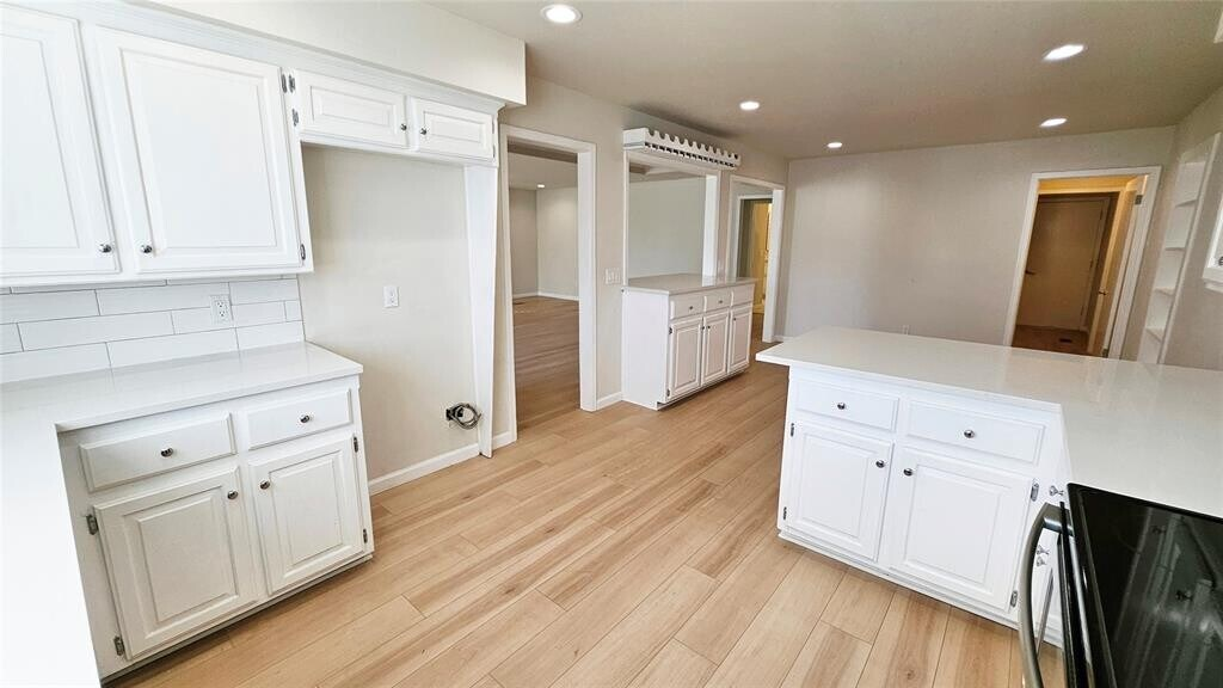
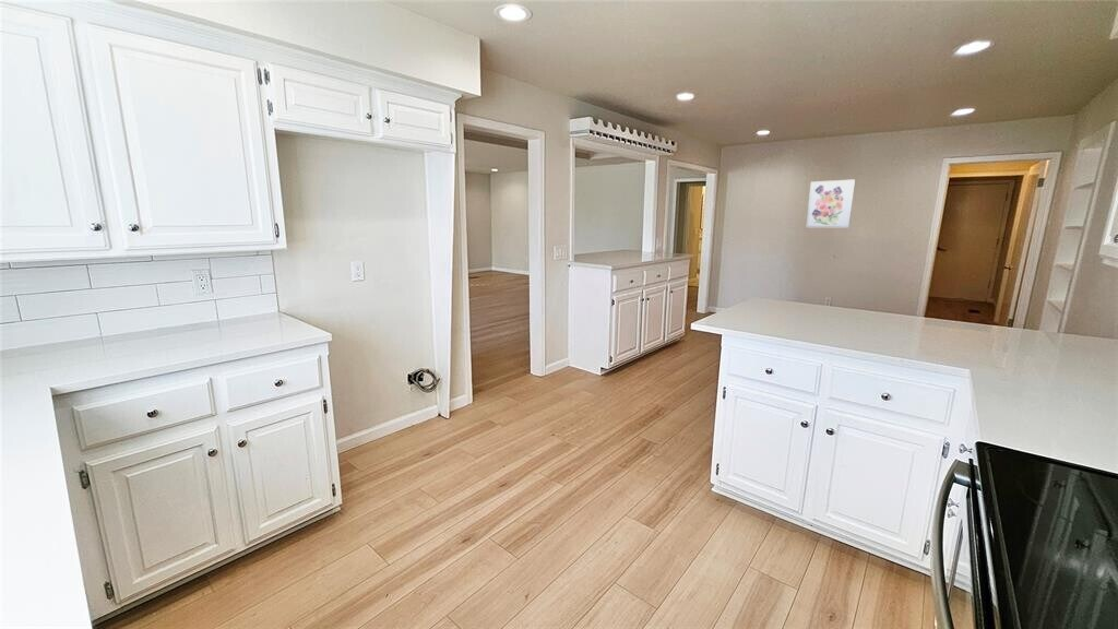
+ wall art [805,178,856,229]
